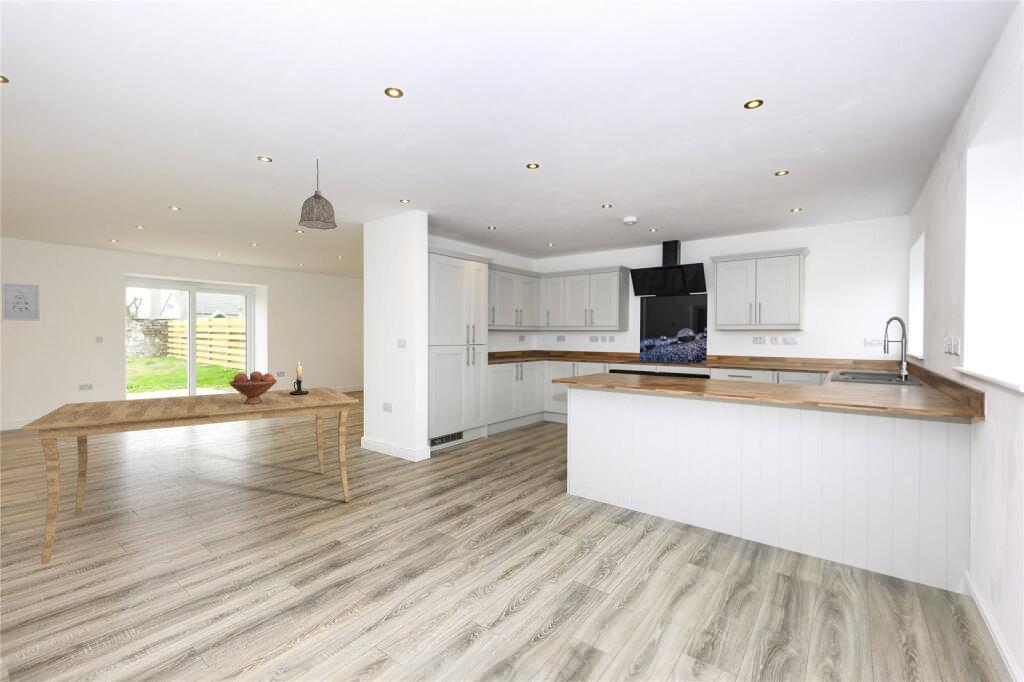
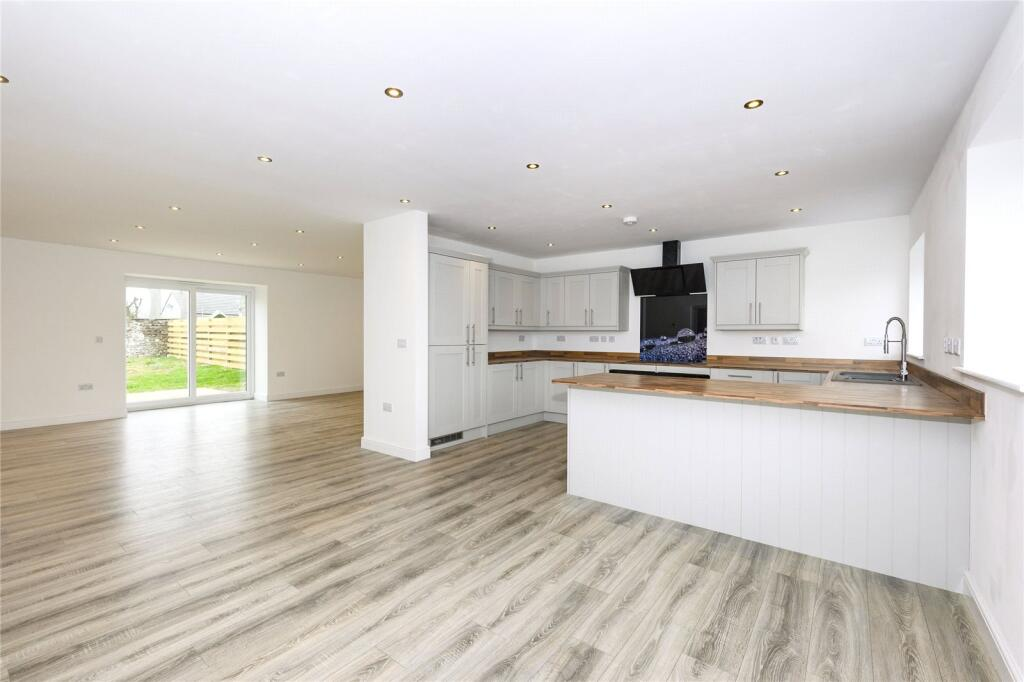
- pendant lamp [298,158,338,231]
- wall art [1,282,41,322]
- fruit bowl [228,370,278,404]
- dining table [20,386,360,566]
- candle holder [289,361,309,396]
